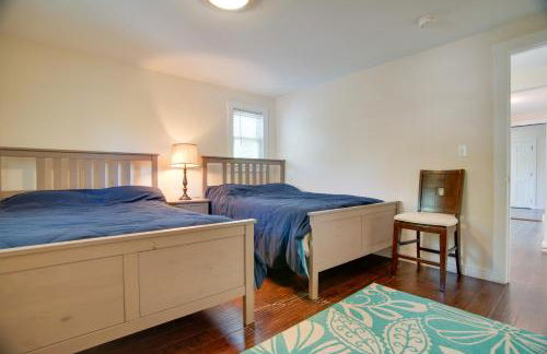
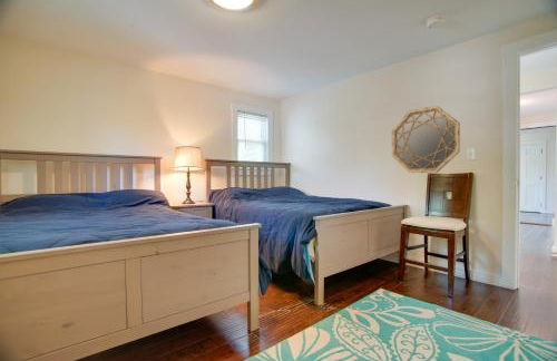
+ home mirror [391,105,461,174]
